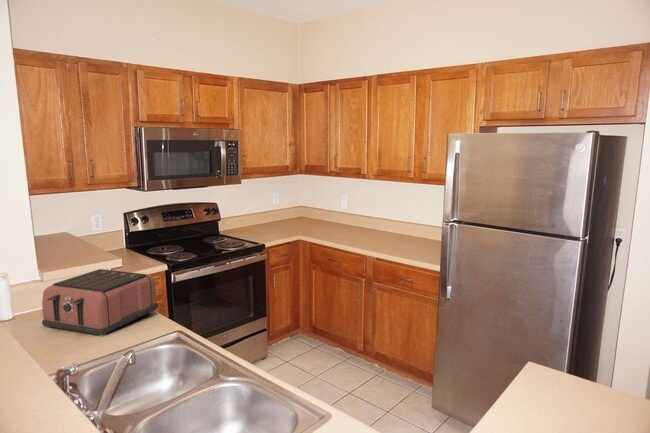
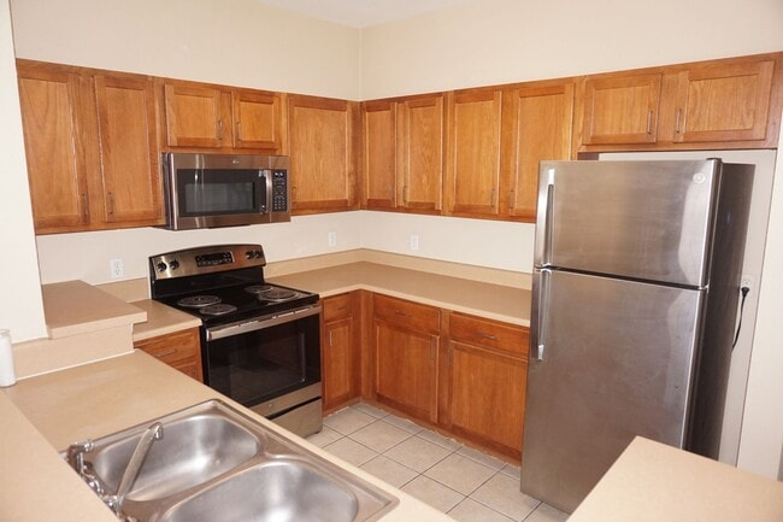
- toaster [41,268,159,337]
